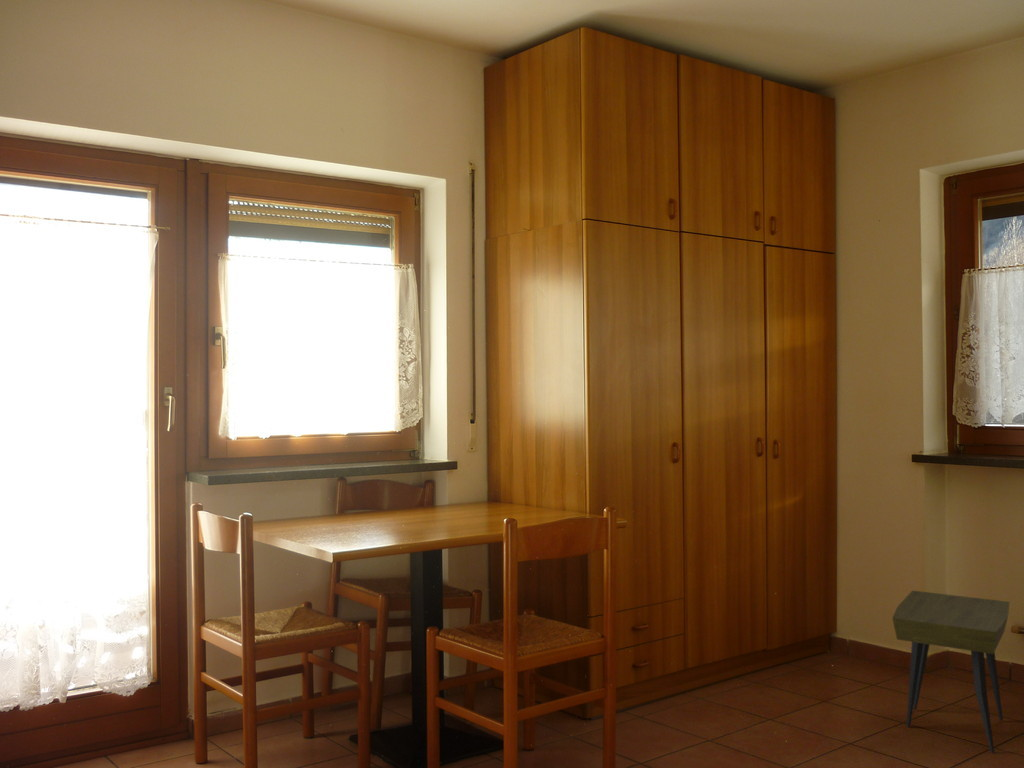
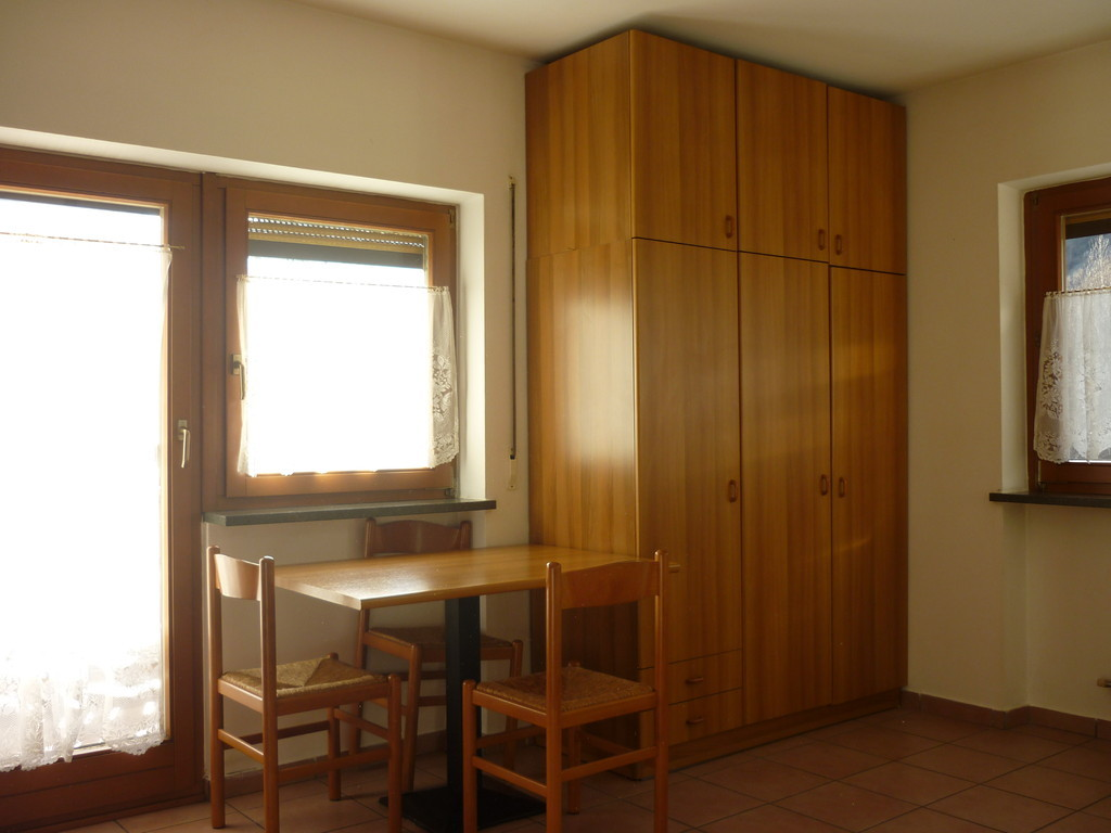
- side table [891,589,1011,755]
